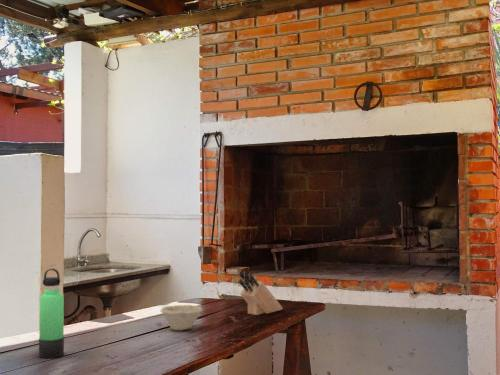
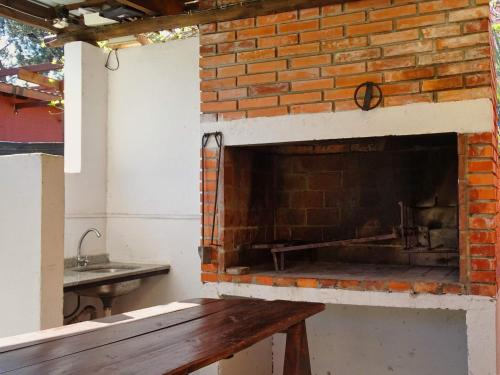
- thermos bottle [38,268,65,359]
- bowl [159,304,203,332]
- knife block [238,270,283,316]
